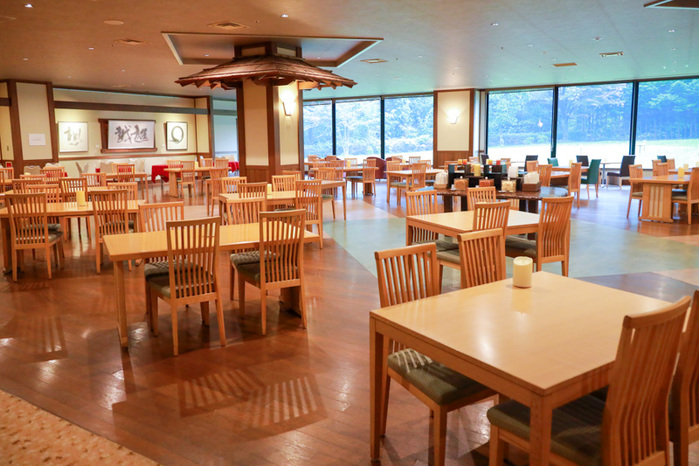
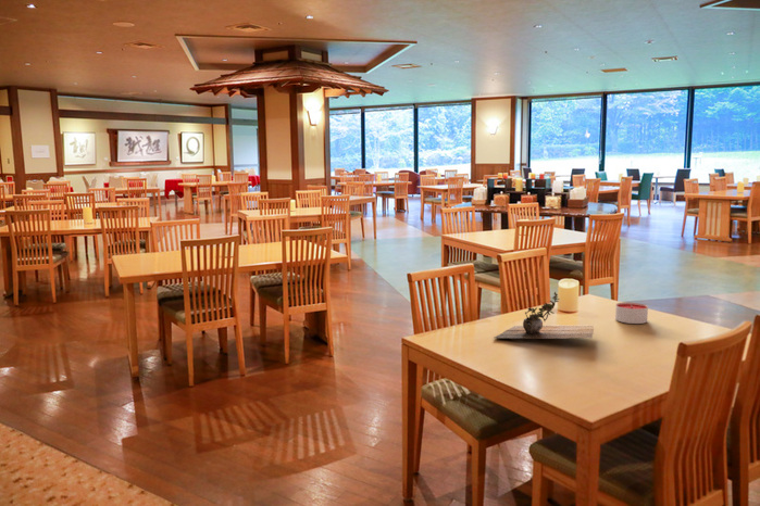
+ candle [614,302,649,325]
+ succulent plant [494,291,595,340]
